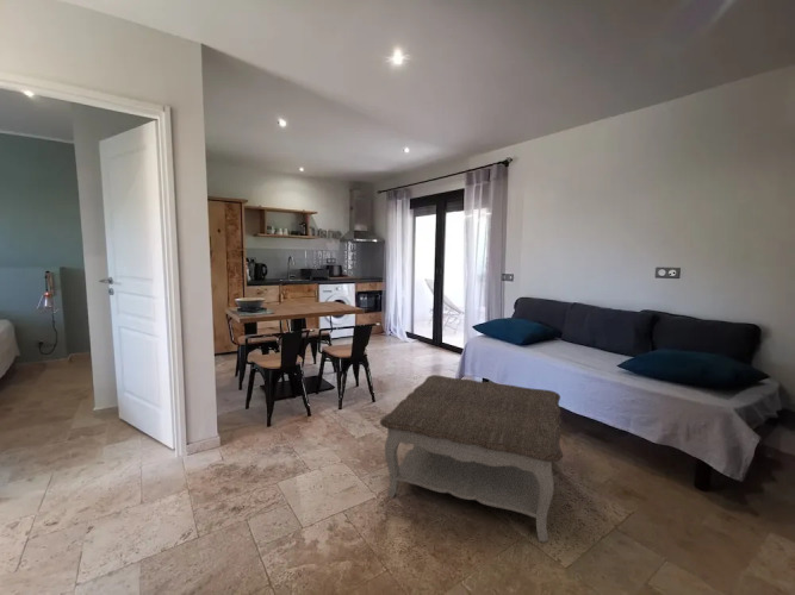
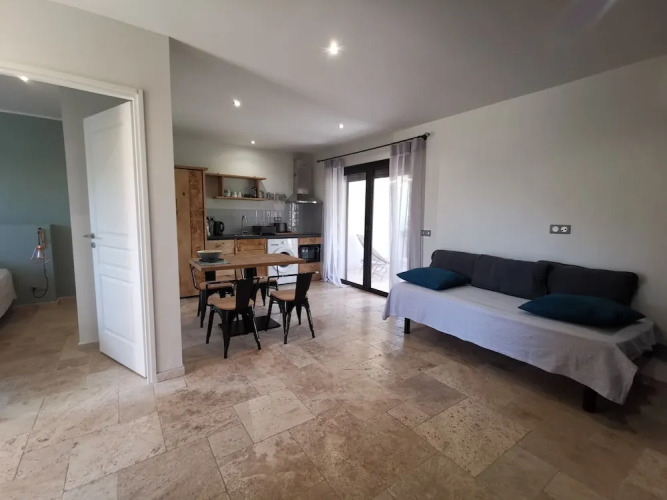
- coffee table [379,374,564,544]
